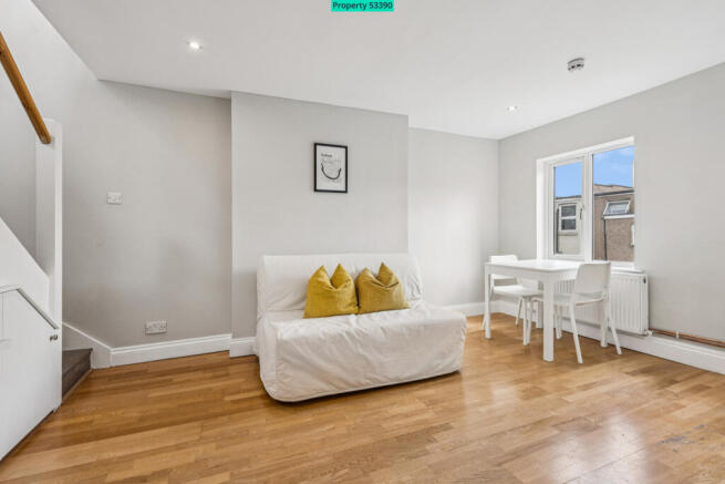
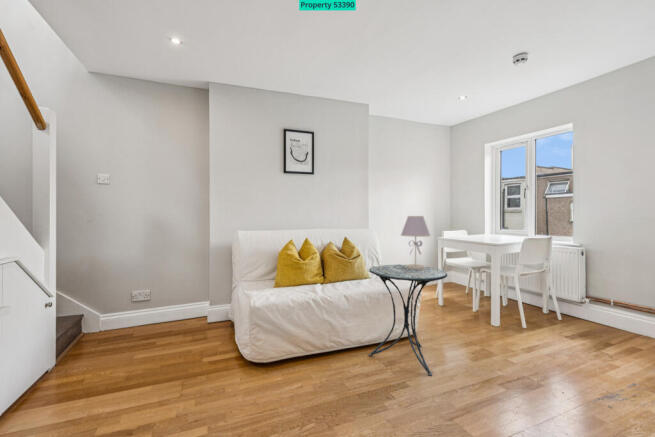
+ side table [368,263,448,377]
+ table lamp [400,215,432,270]
